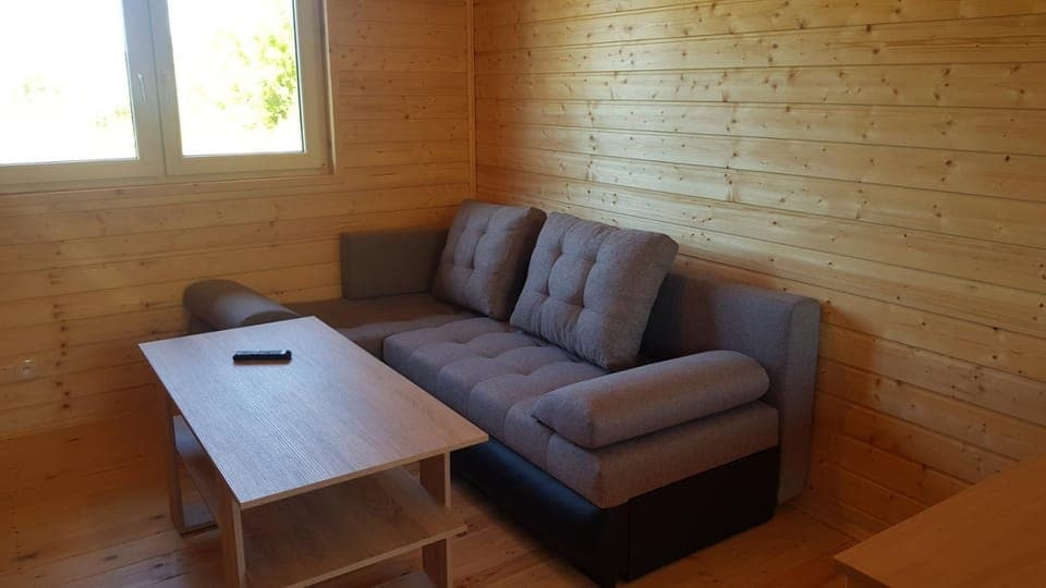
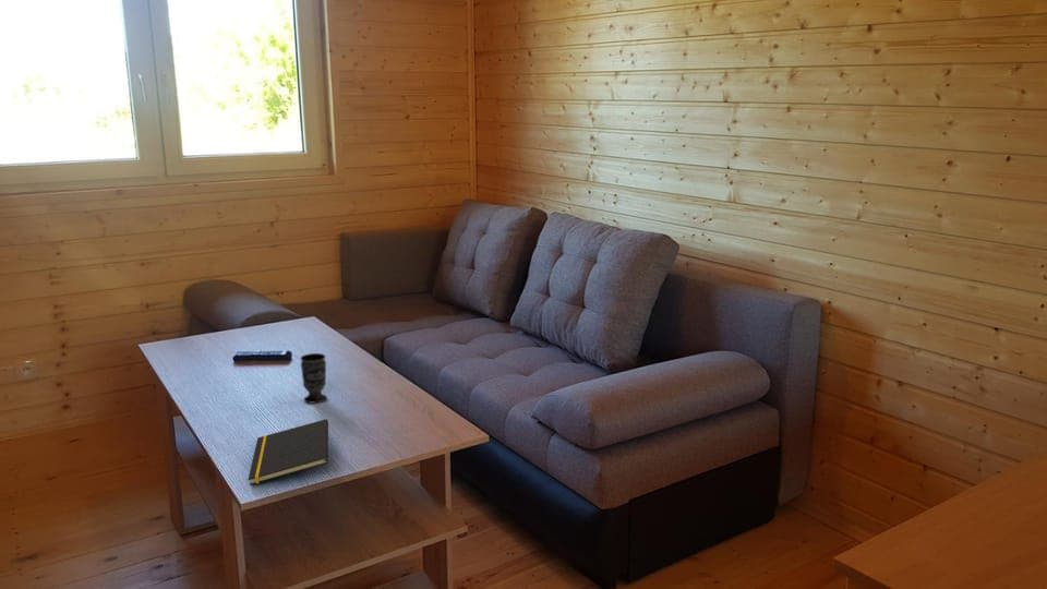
+ notepad [248,418,329,486]
+ cup [300,352,328,404]
